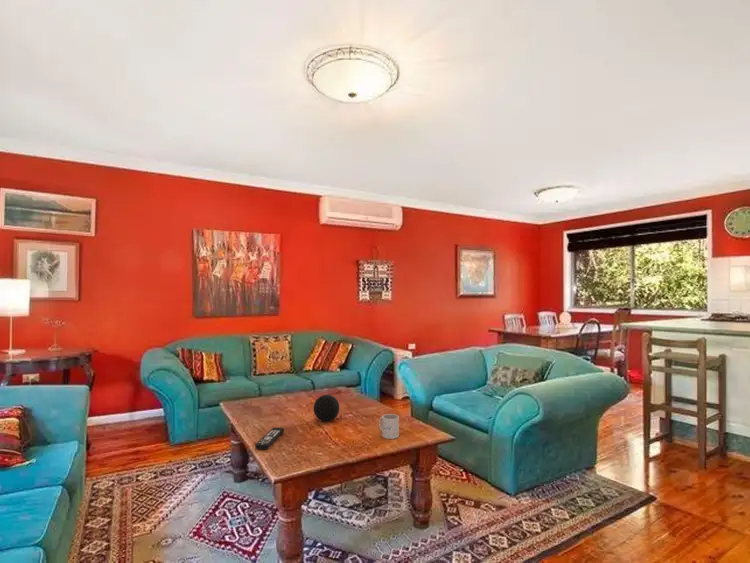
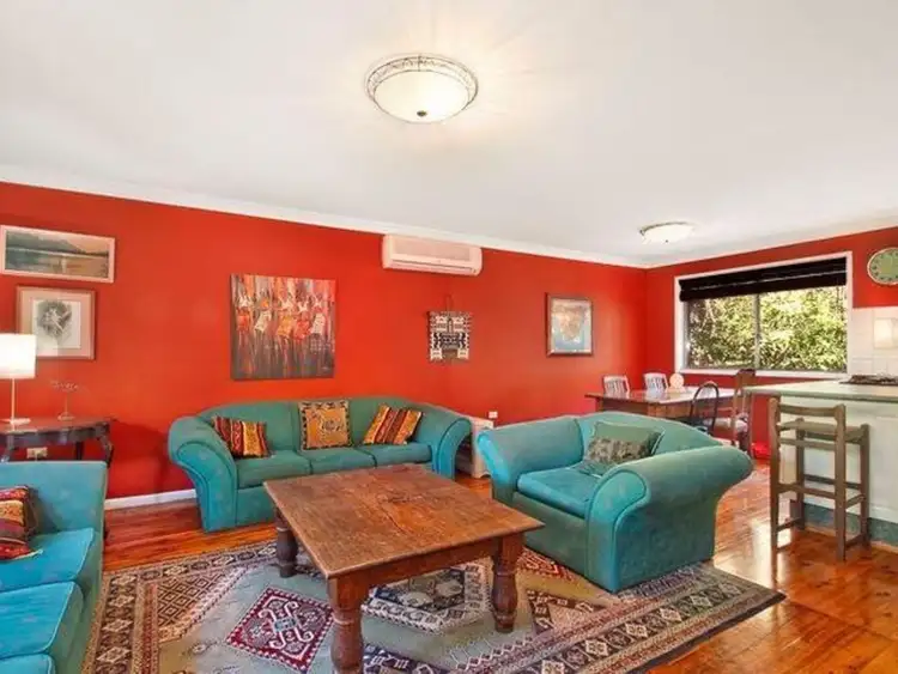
- mug [378,413,400,440]
- remote control [254,427,285,450]
- decorative ball [313,394,340,423]
